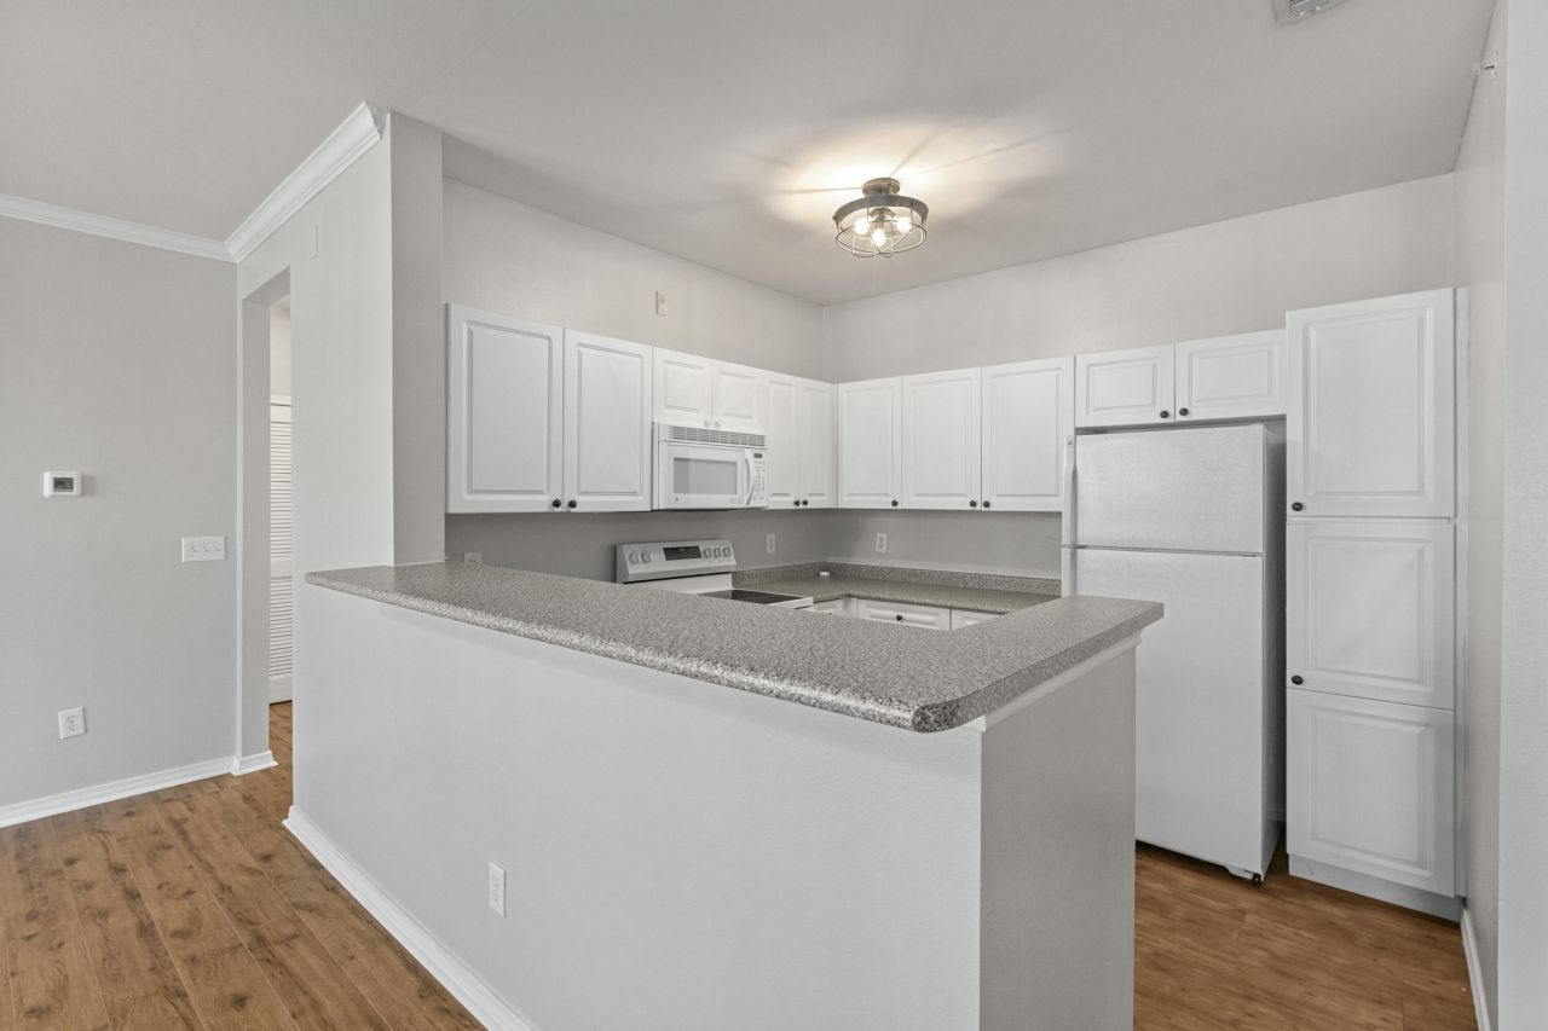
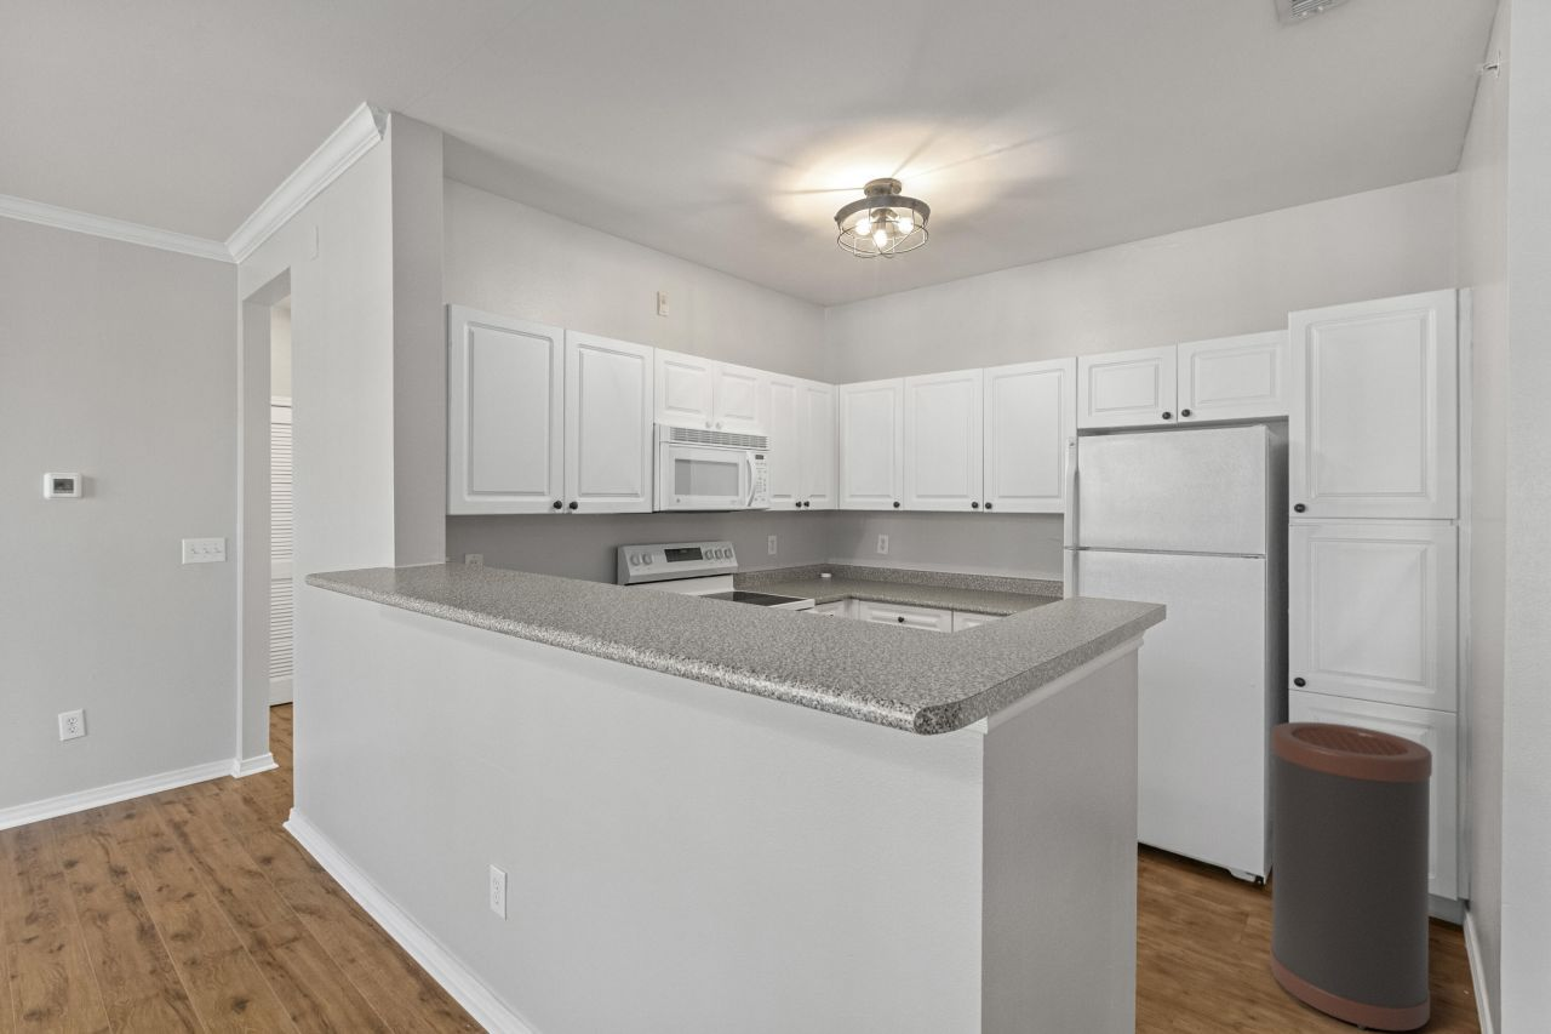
+ trash can [1269,721,1433,1032]
